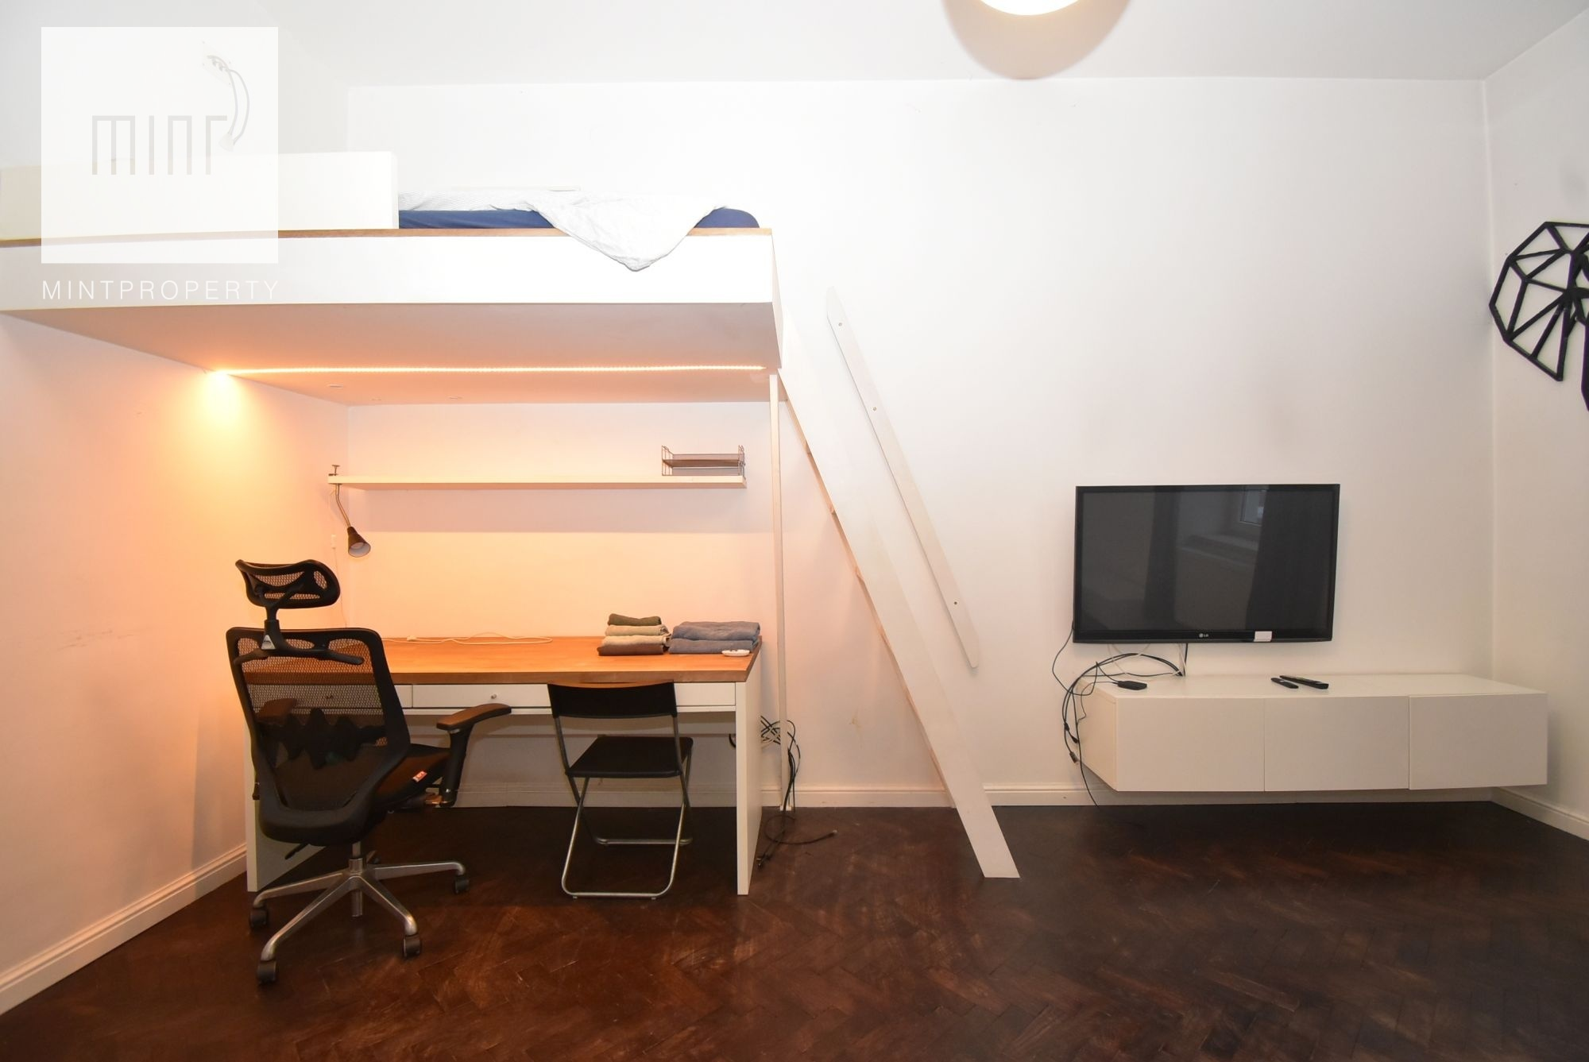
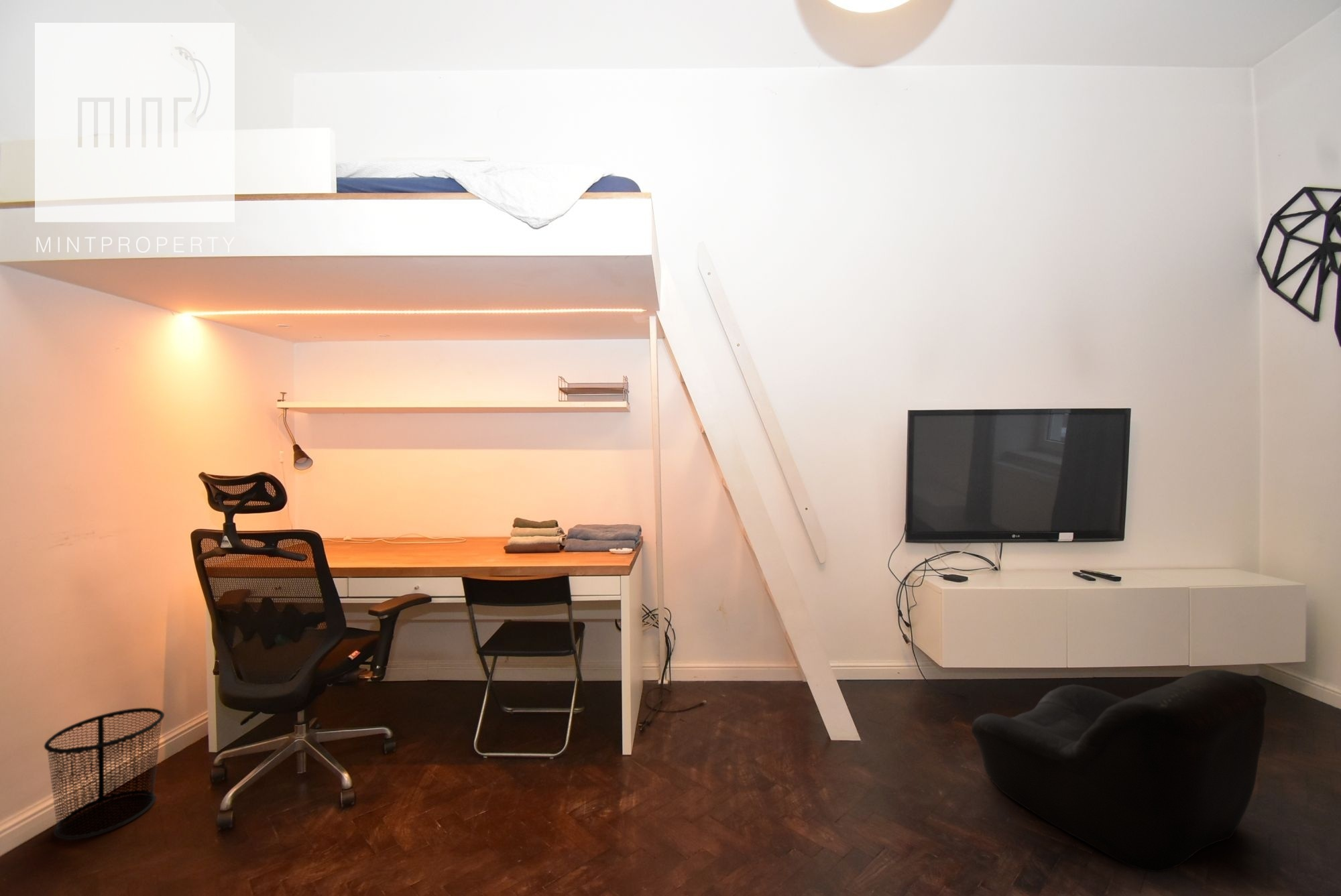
+ waste bin [44,707,165,840]
+ armchair [971,669,1268,873]
